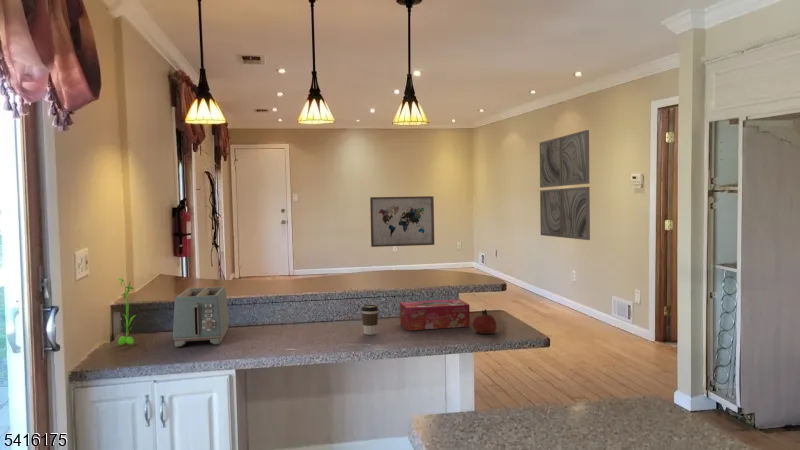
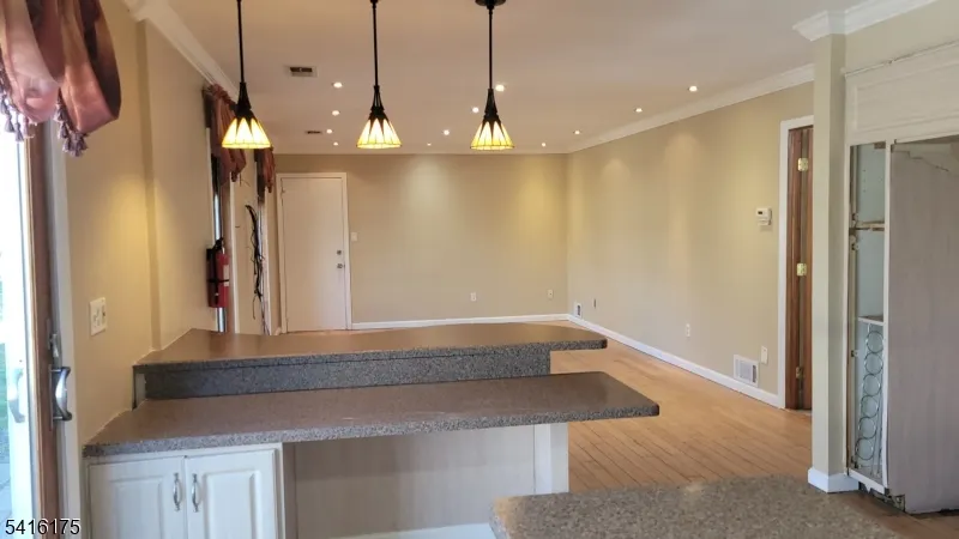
- plant [117,277,137,346]
- wall art [369,195,435,248]
- toaster [172,286,230,348]
- wall art [539,129,591,241]
- fruit [472,308,498,335]
- tissue box [399,298,471,331]
- coffee cup [360,304,379,336]
